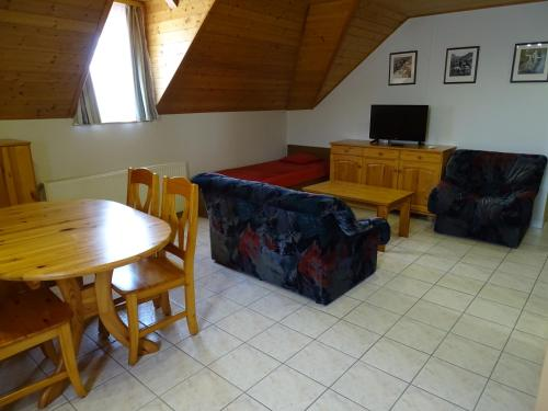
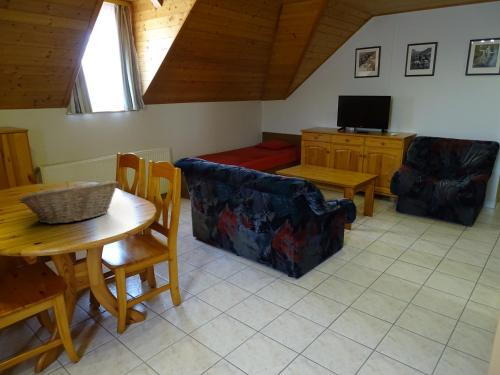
+ fruit basket [19,180,119,225]
